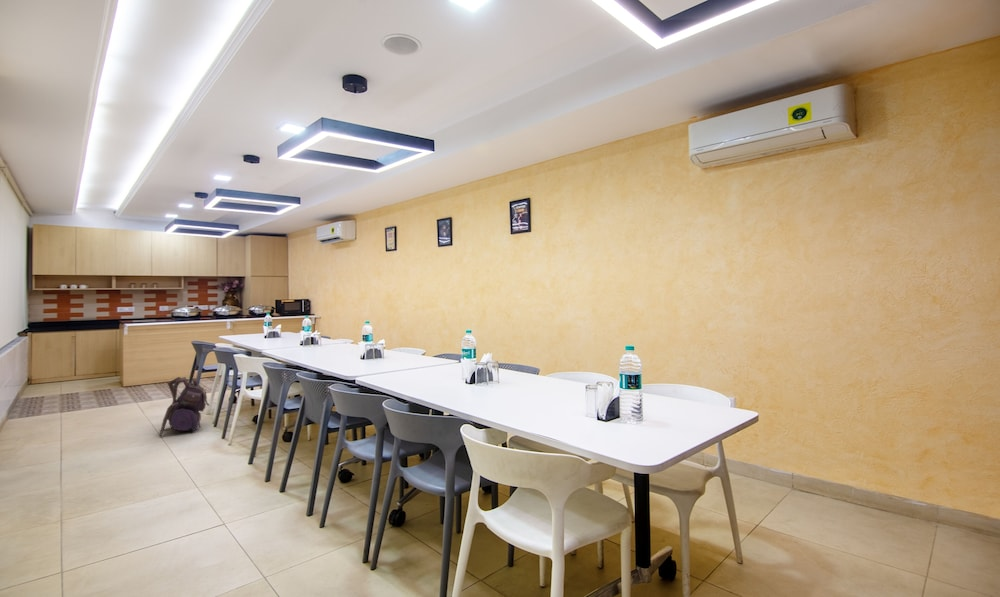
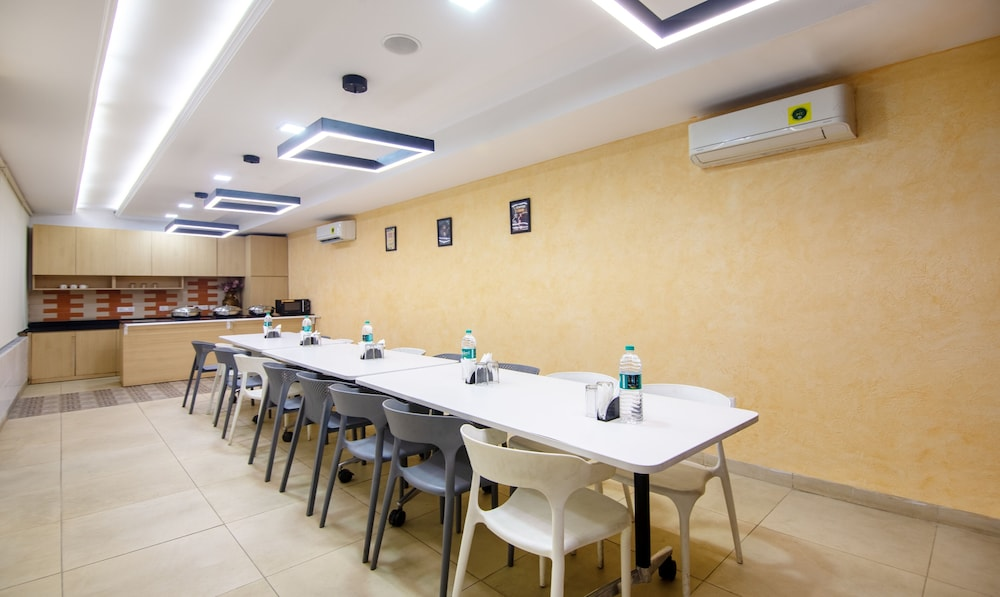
- backpack [159,376,210,437]
